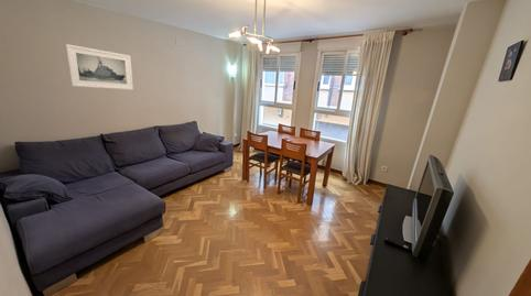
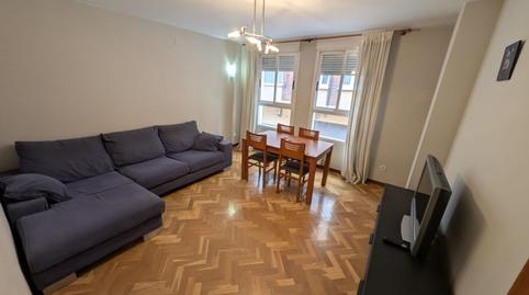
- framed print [65,43,134,91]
